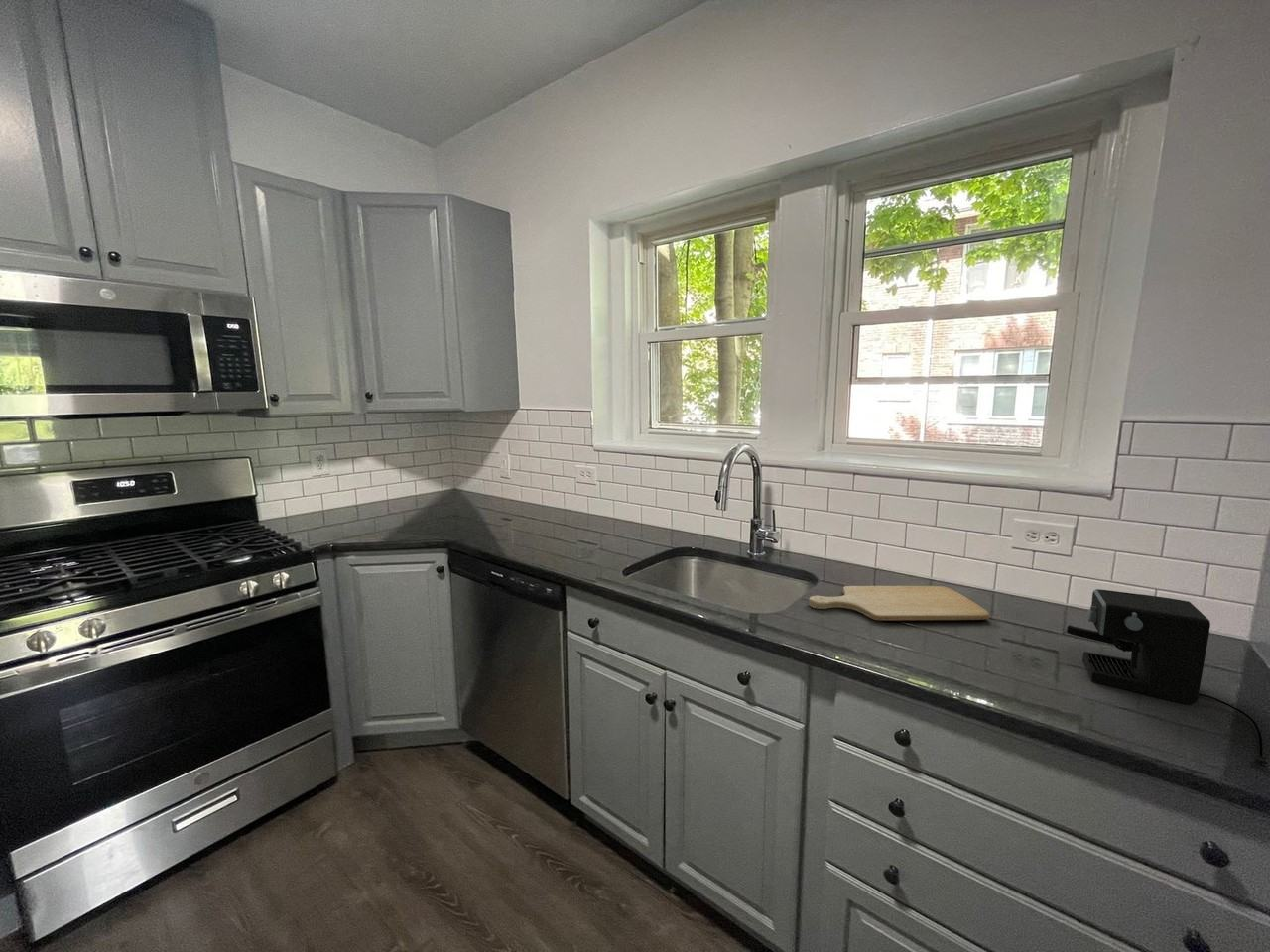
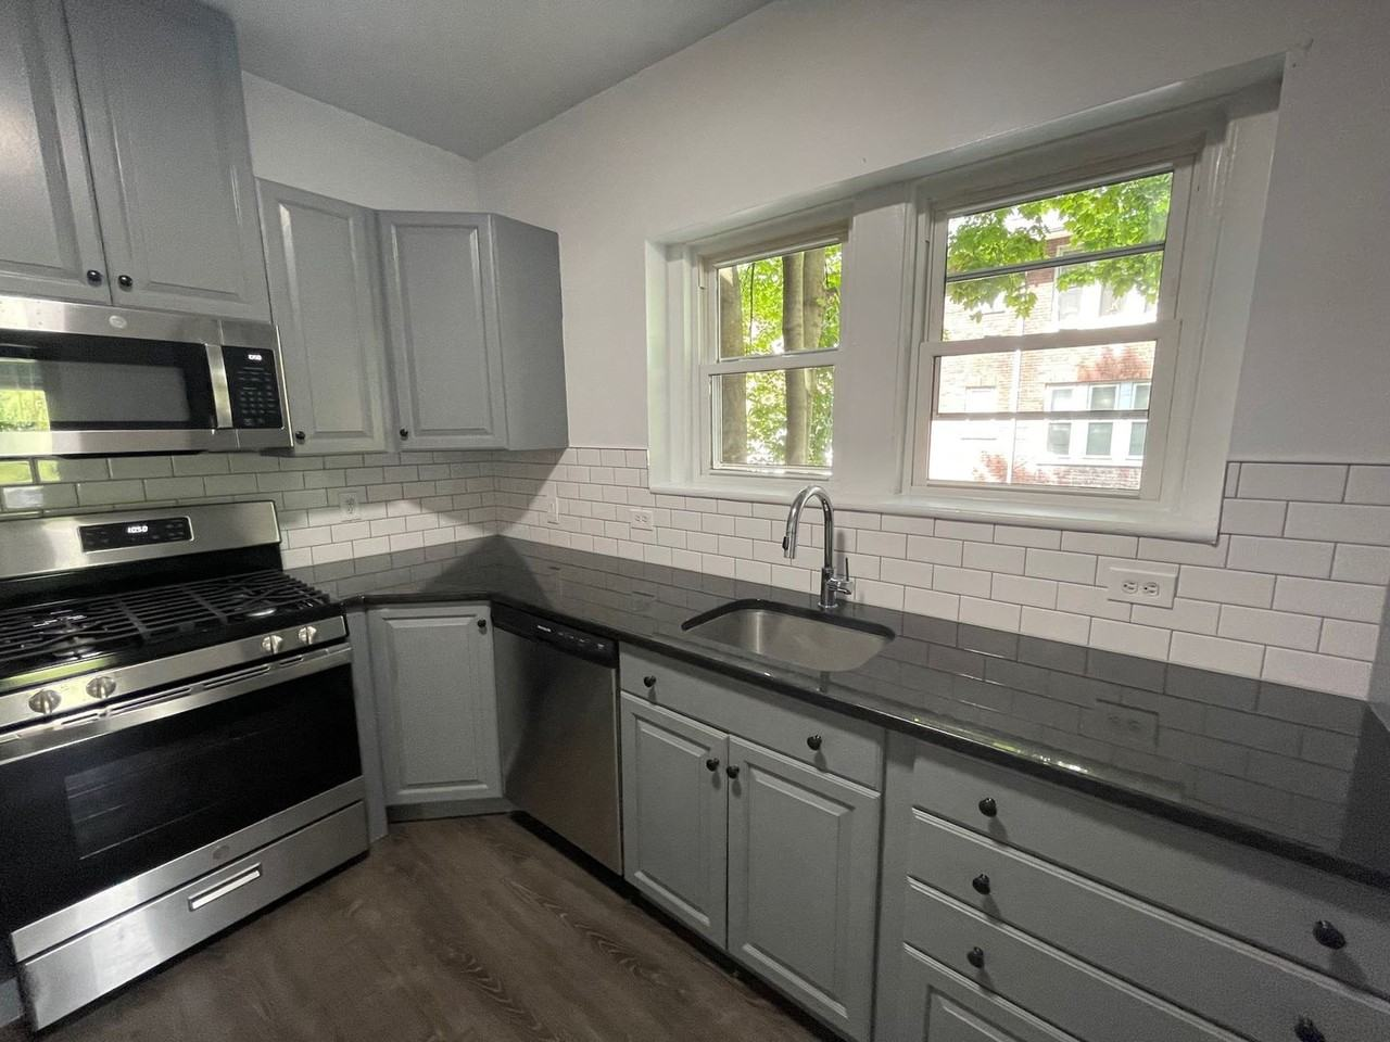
- chopping board [808,585,991,621]
- coffee maker [1065,588,1270,769]
